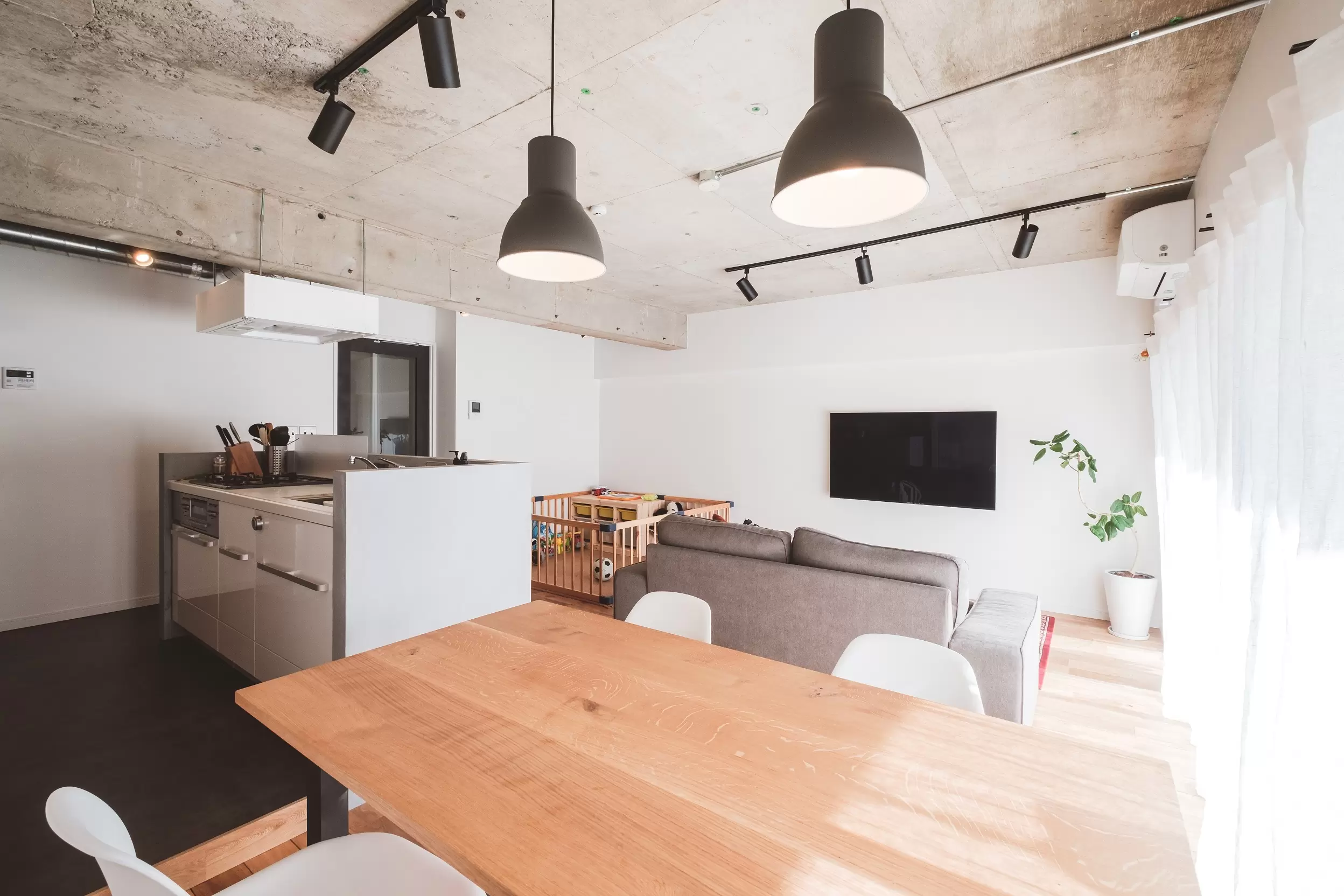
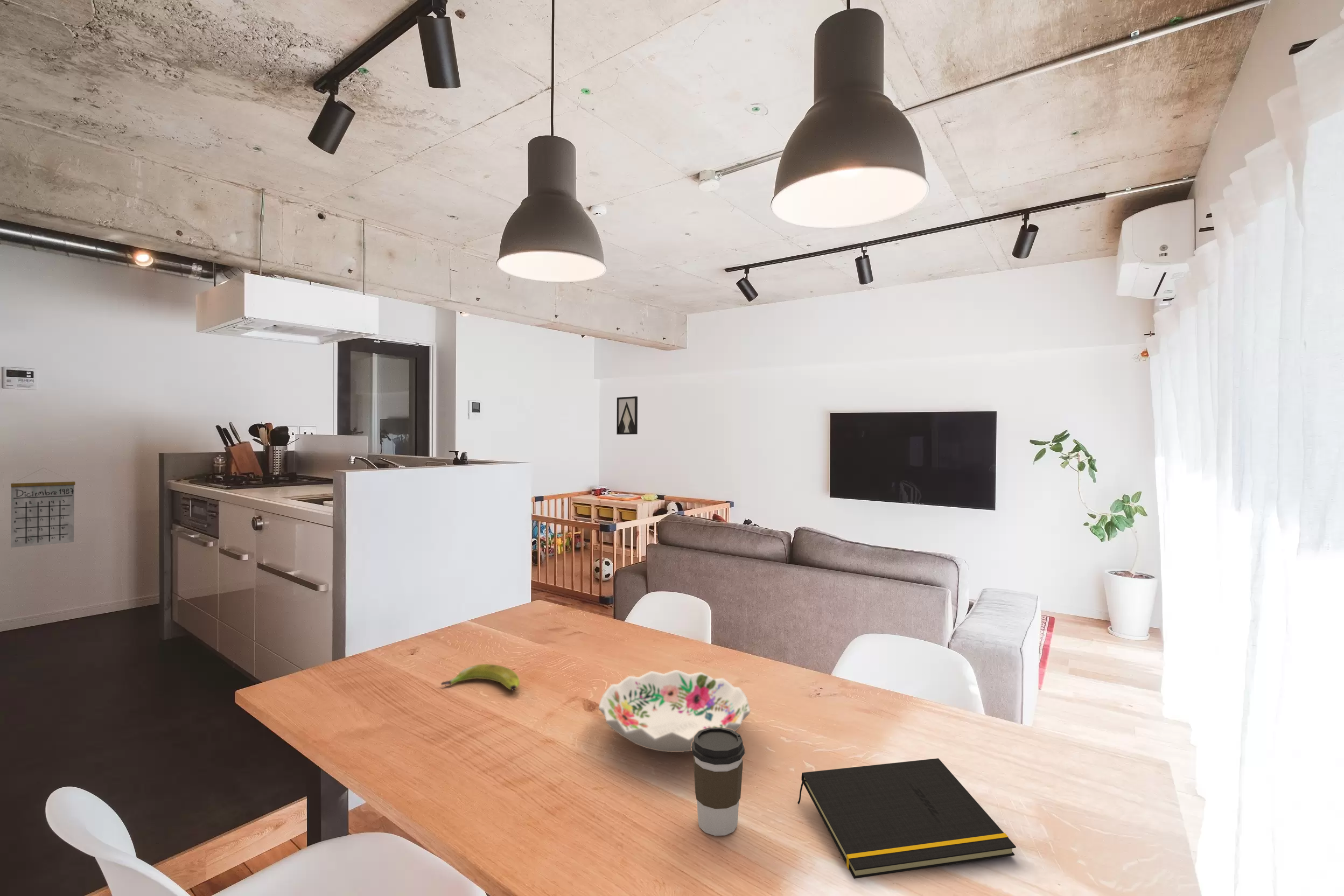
+ decorative bowl [598,669,751,753]
+ calendar [10,467,76,548]
+ notepad [797,758,1017,879]
+ coffee cup [691,727,745,836]
+ banana [440,663,520,691]
+ wall art [616,396,638,435]
